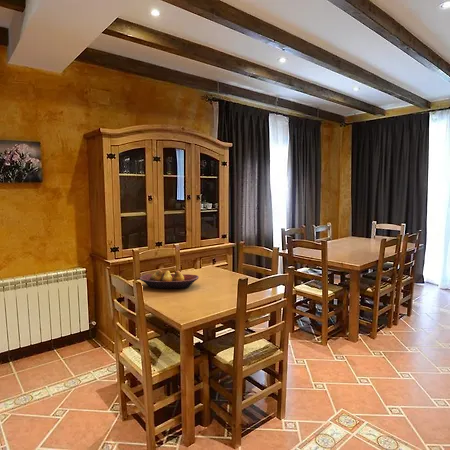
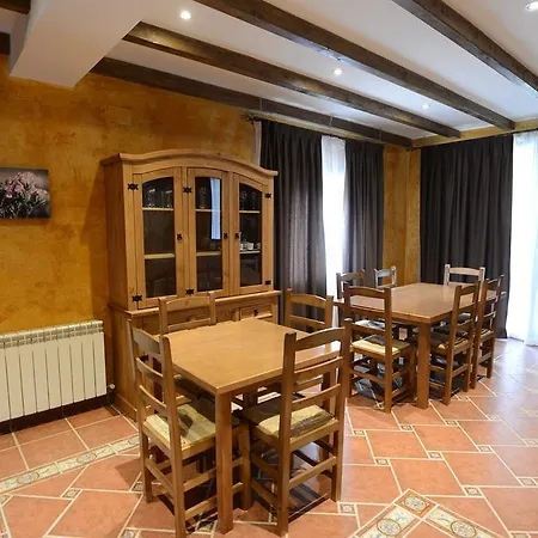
- fruit bowl [139,269,200,289]
